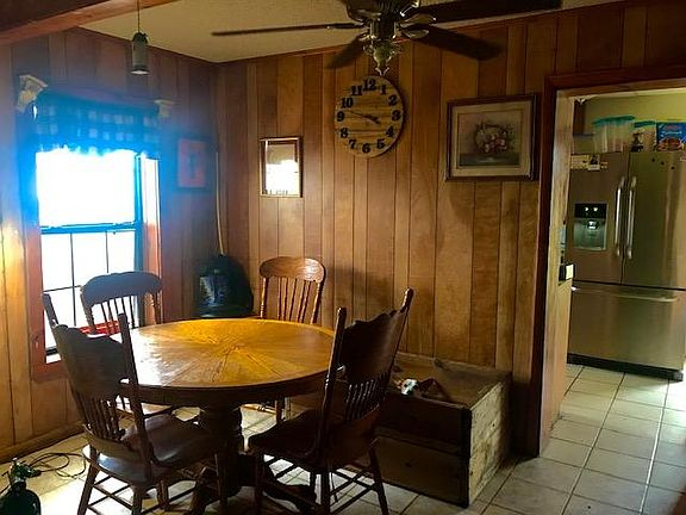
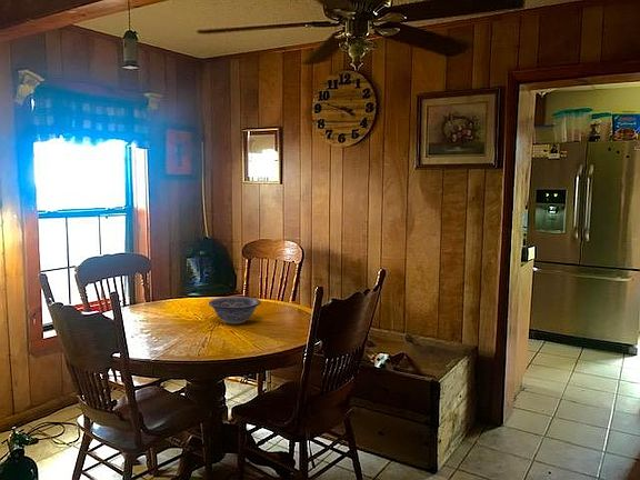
+ decorative bowl [208,296,262,326]
